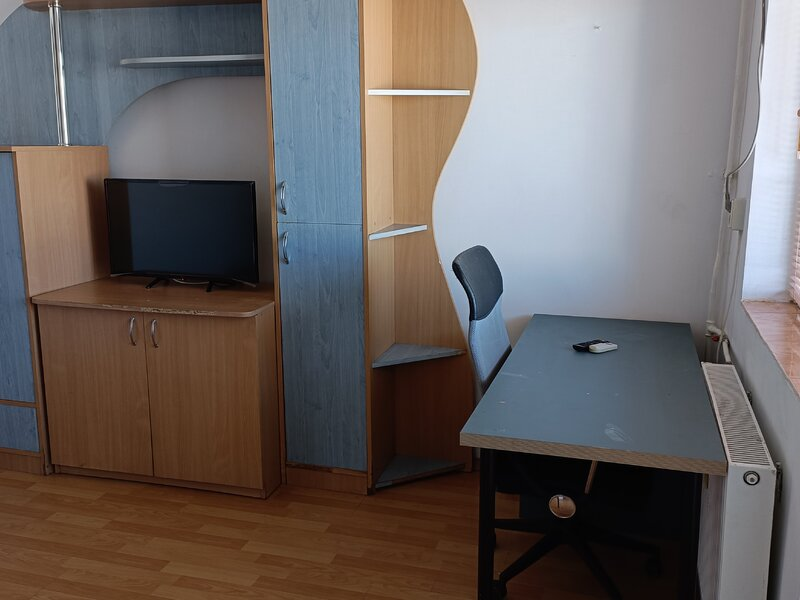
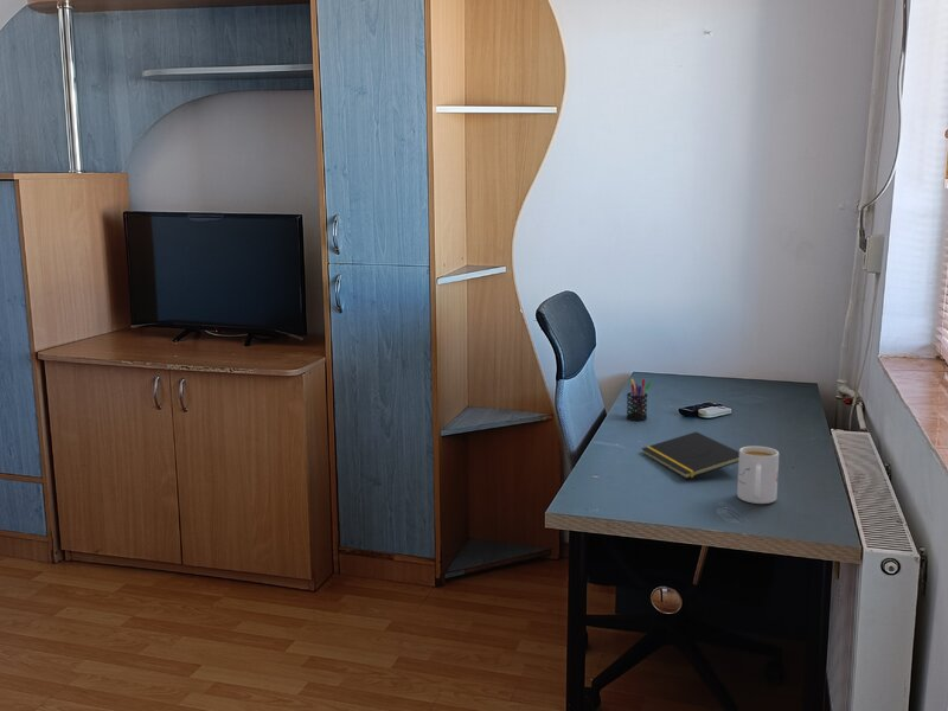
+ notepad [640,430,739,480]
+ mug [736,446,780,505]
+ pen holder [626,377,653,422]
